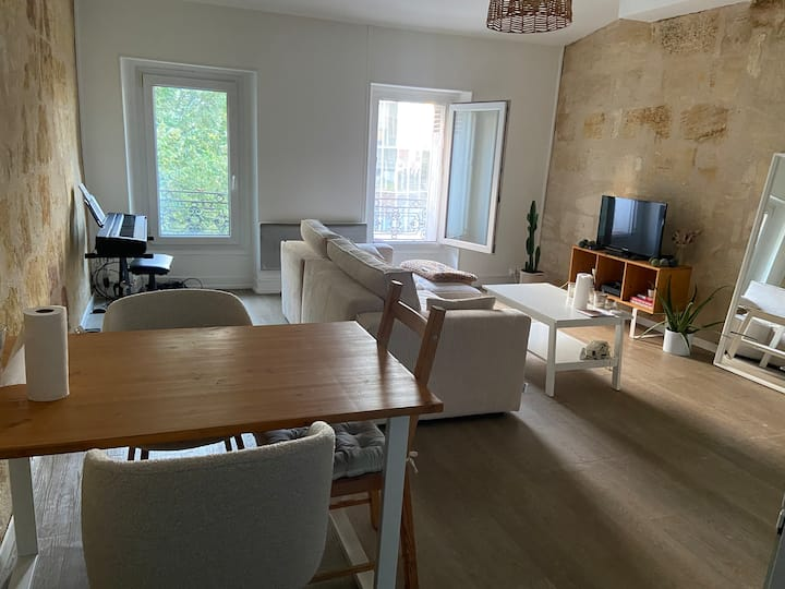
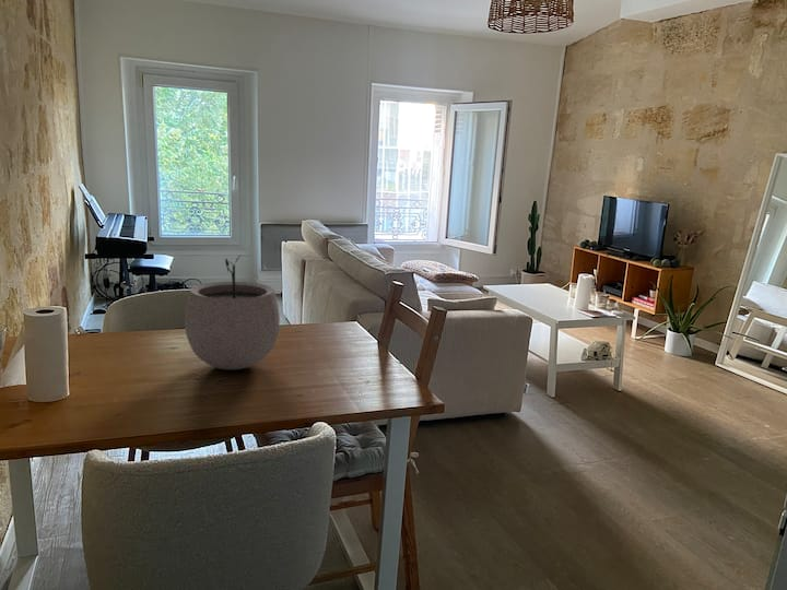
+ plant pot [184,255,281,370]
